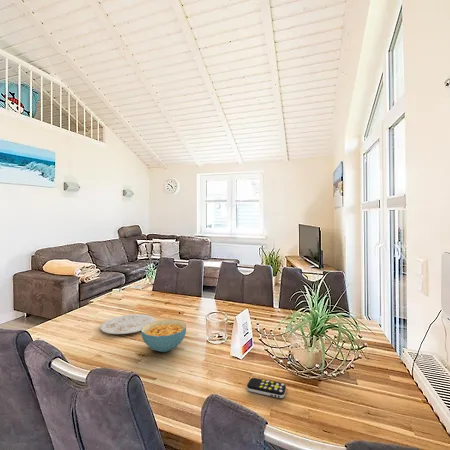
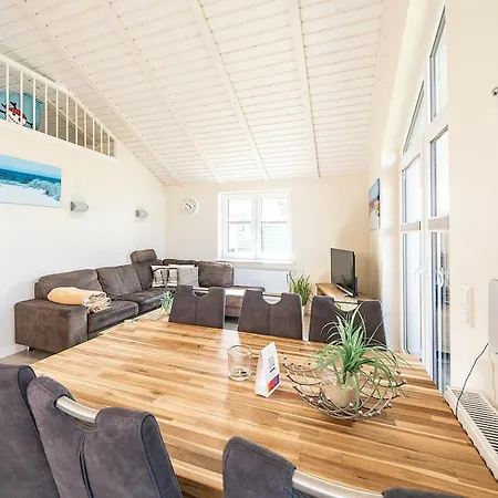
- remote control [246,377,287,399]
- plate [99,313,156,335]
- cereal bowl [140,318,187,353]
